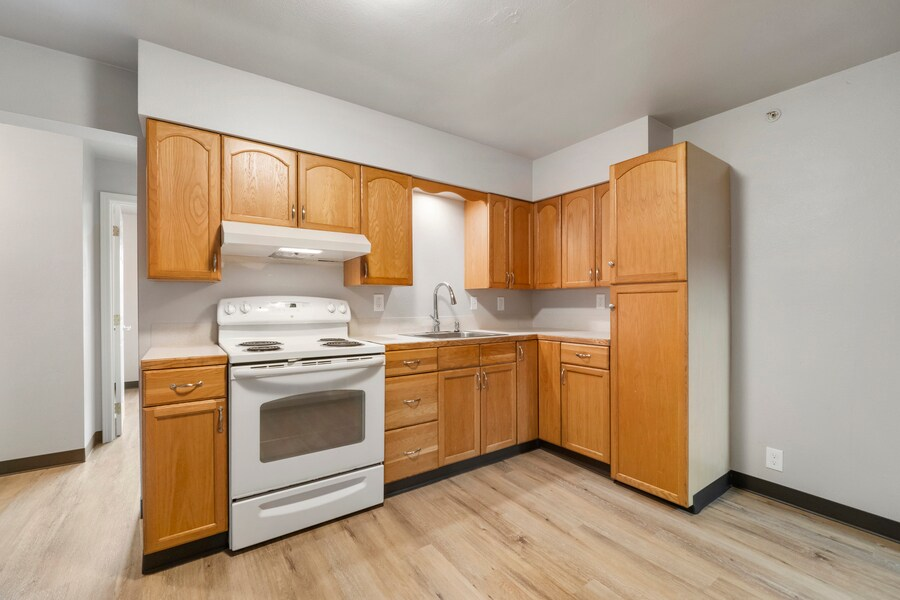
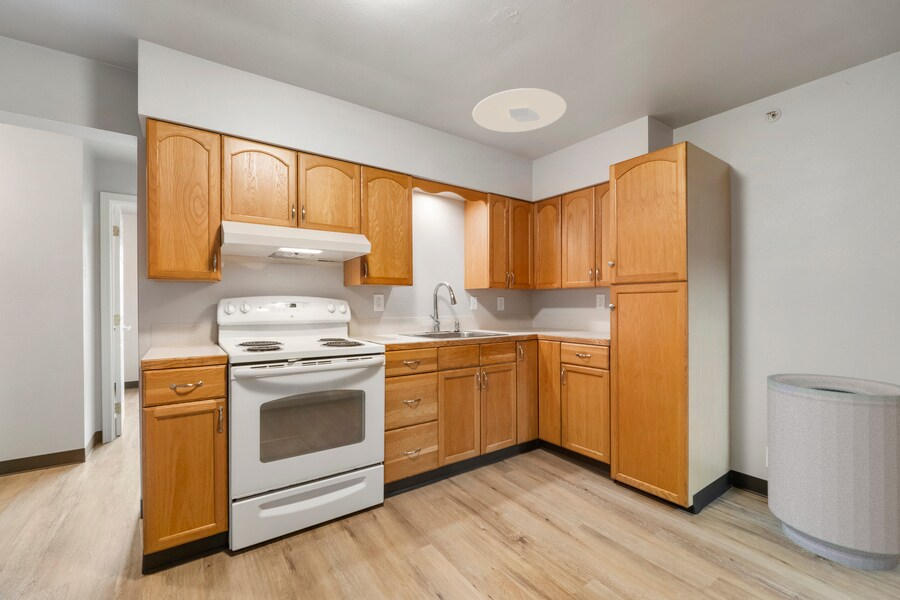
+ ceiling light [472,87,567,133]
+ trash can [766,373,900,571]
